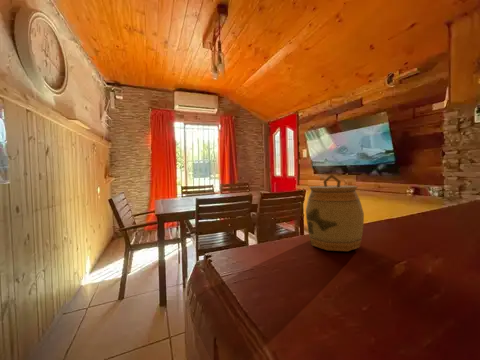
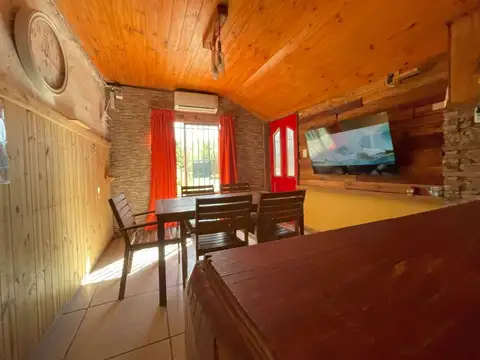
- jar [305,173,365,252]
